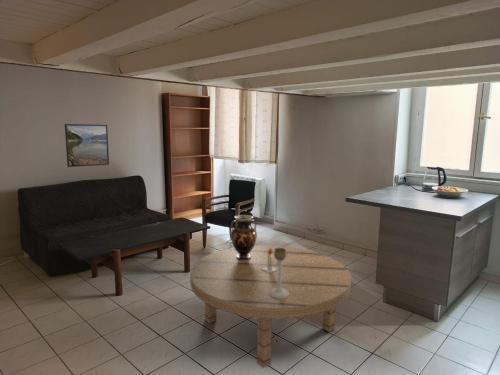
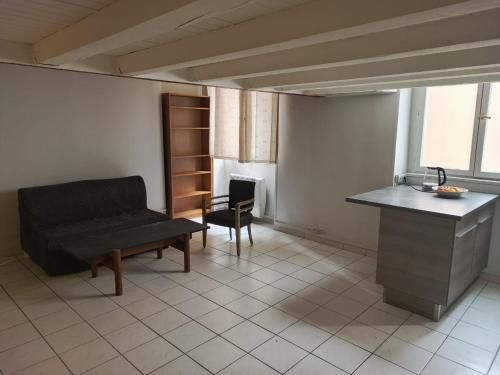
- candle holder [270,248,289,298]
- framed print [64,123,110,168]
- vase [230,214,258,260]
- dining table [189,244,352,369]
